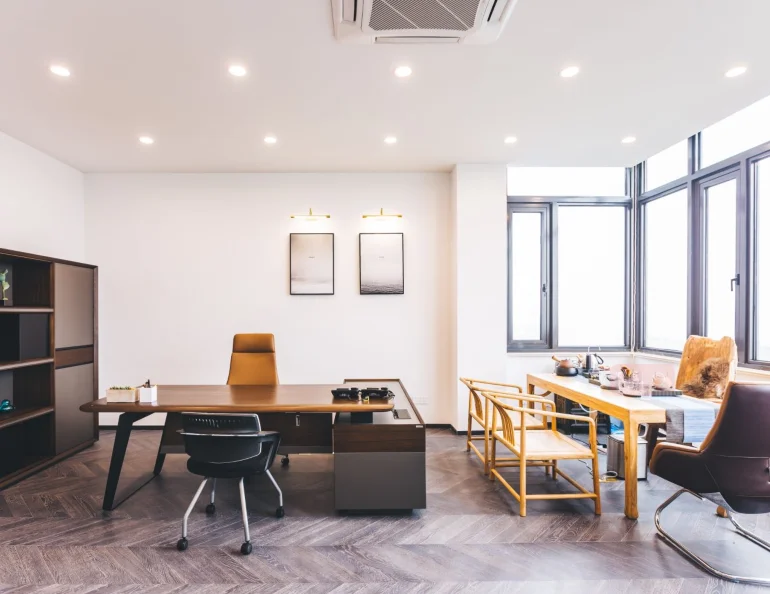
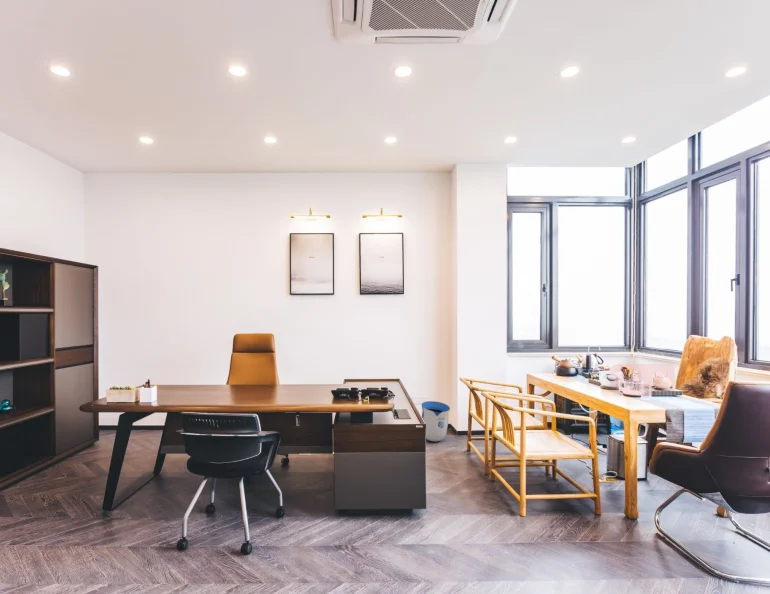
+ sun visor [421,400,451,442]
